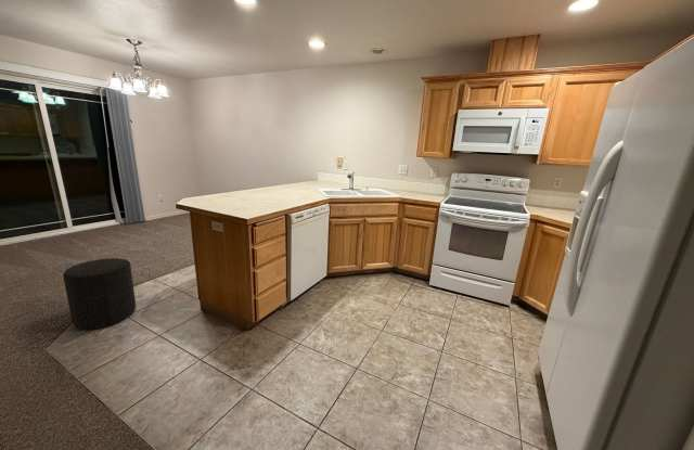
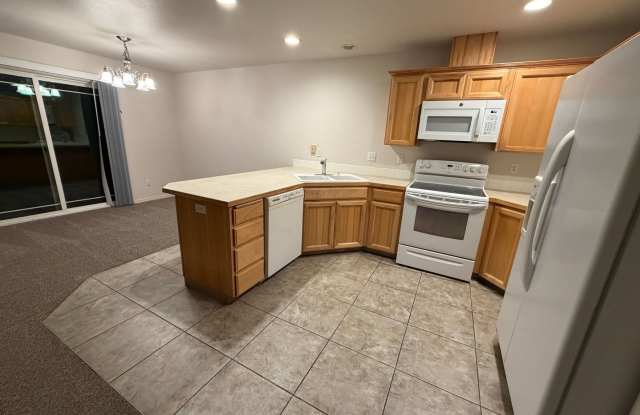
- stool [62,257,137,331]
